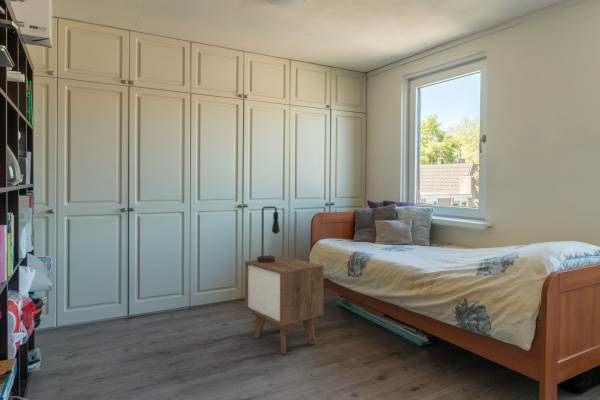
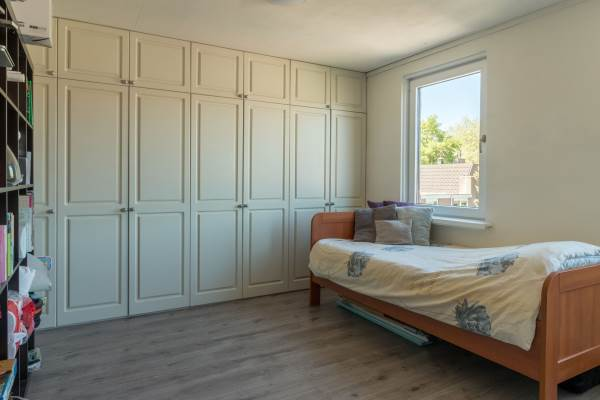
- nightstand [244,256,325,355]
- table lamp [256,205,281,263]
